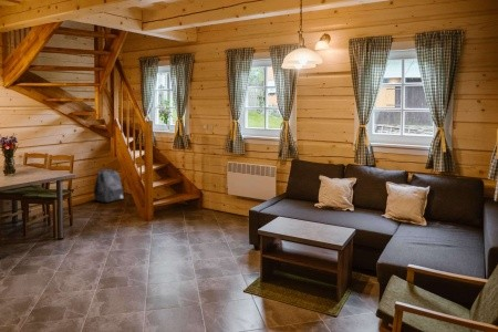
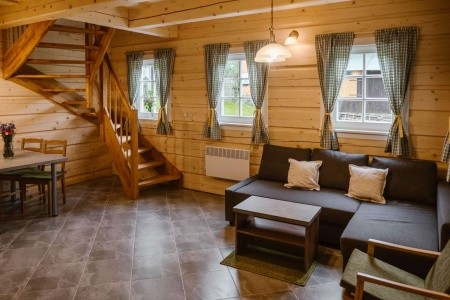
- backpack [93,168,125,203]
